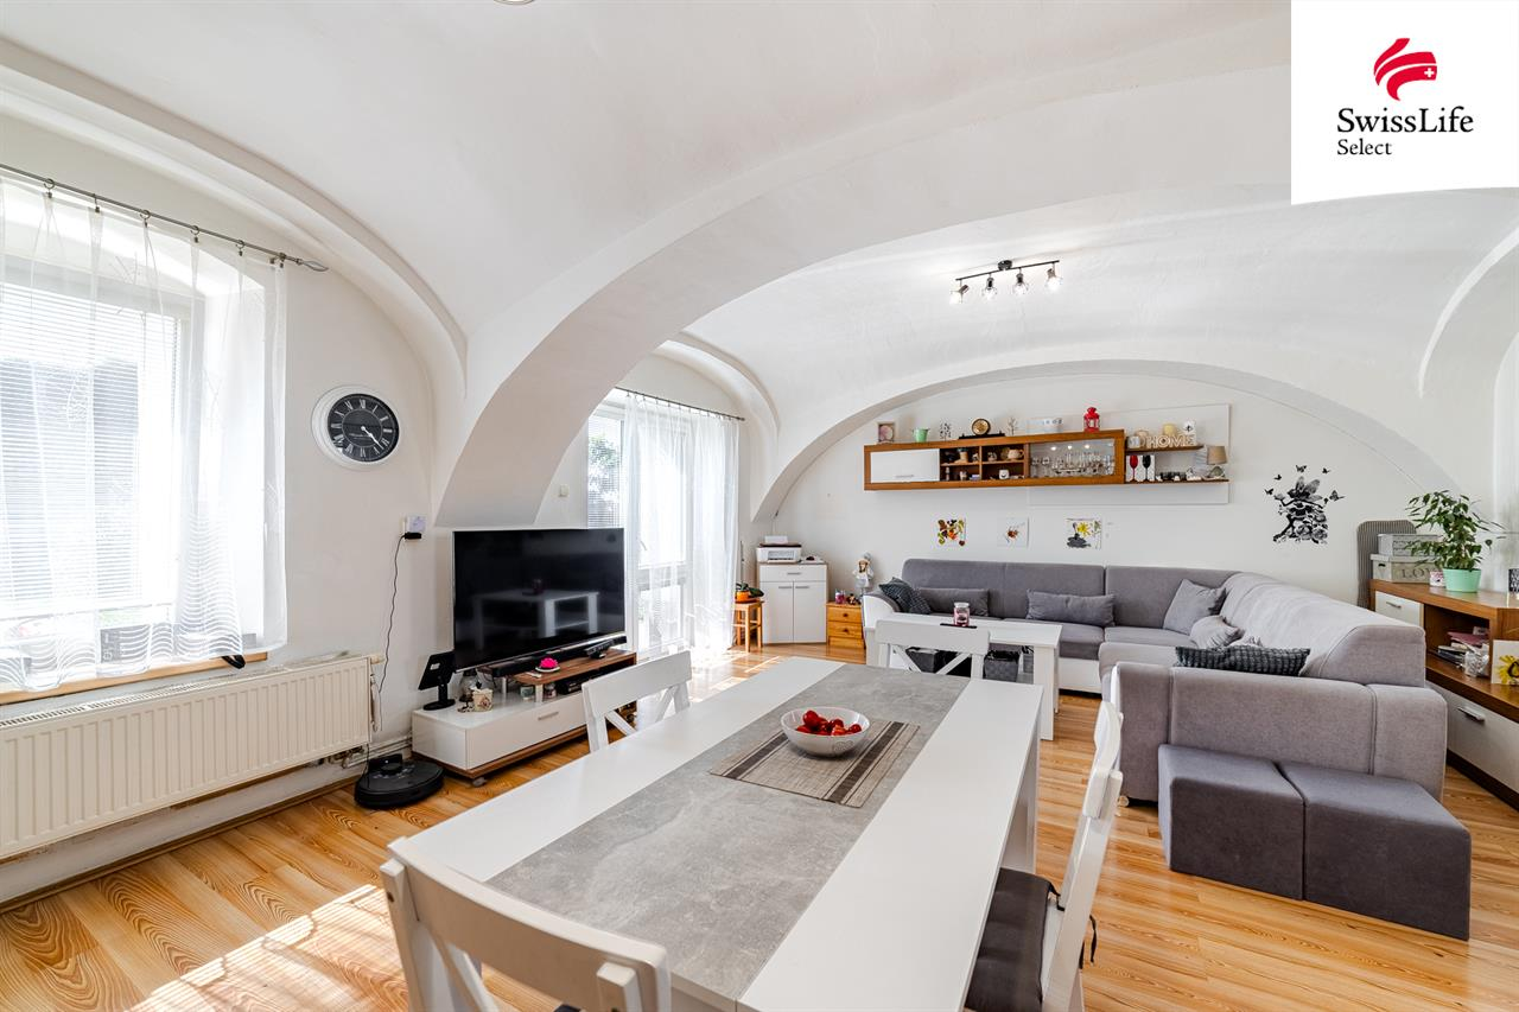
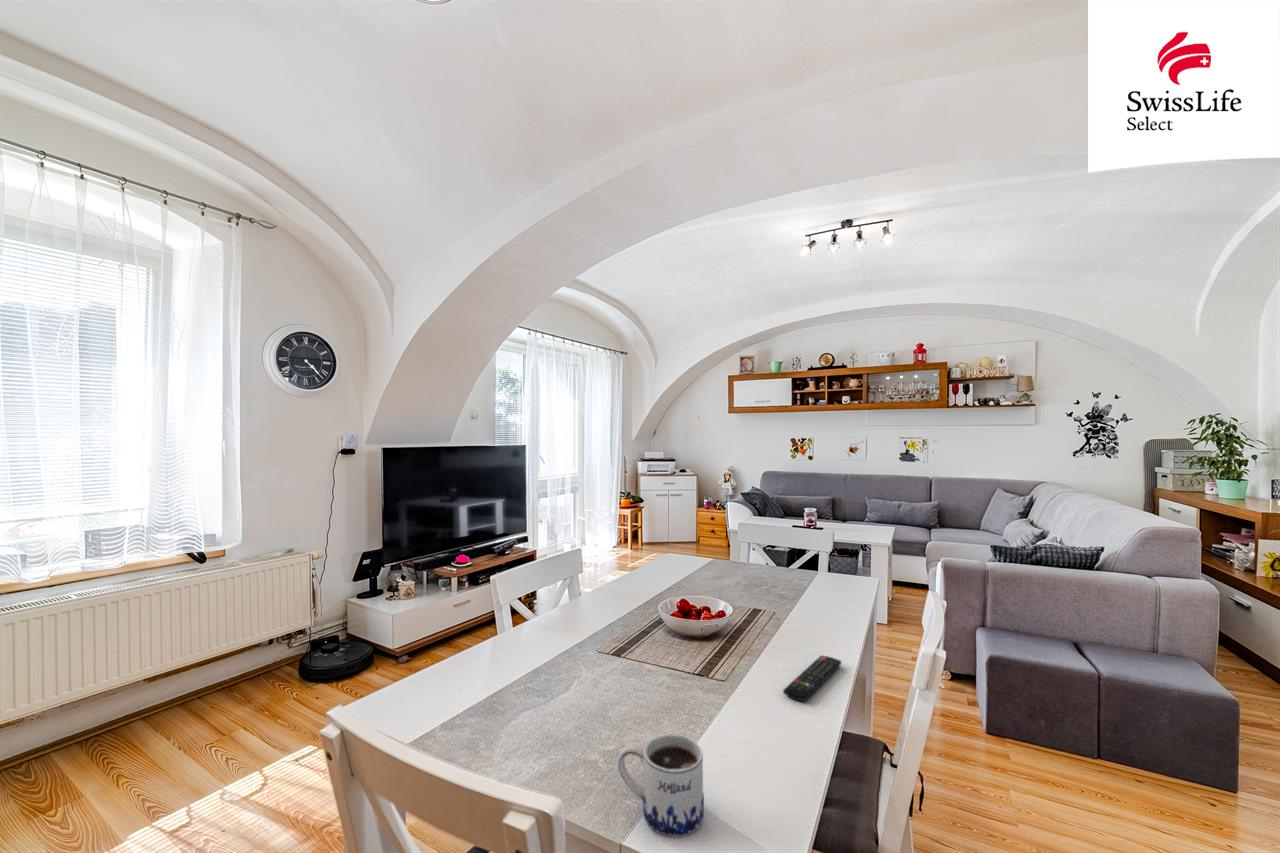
+ mug [617,734,705,838]
+ remote control [782,654,842,702]
